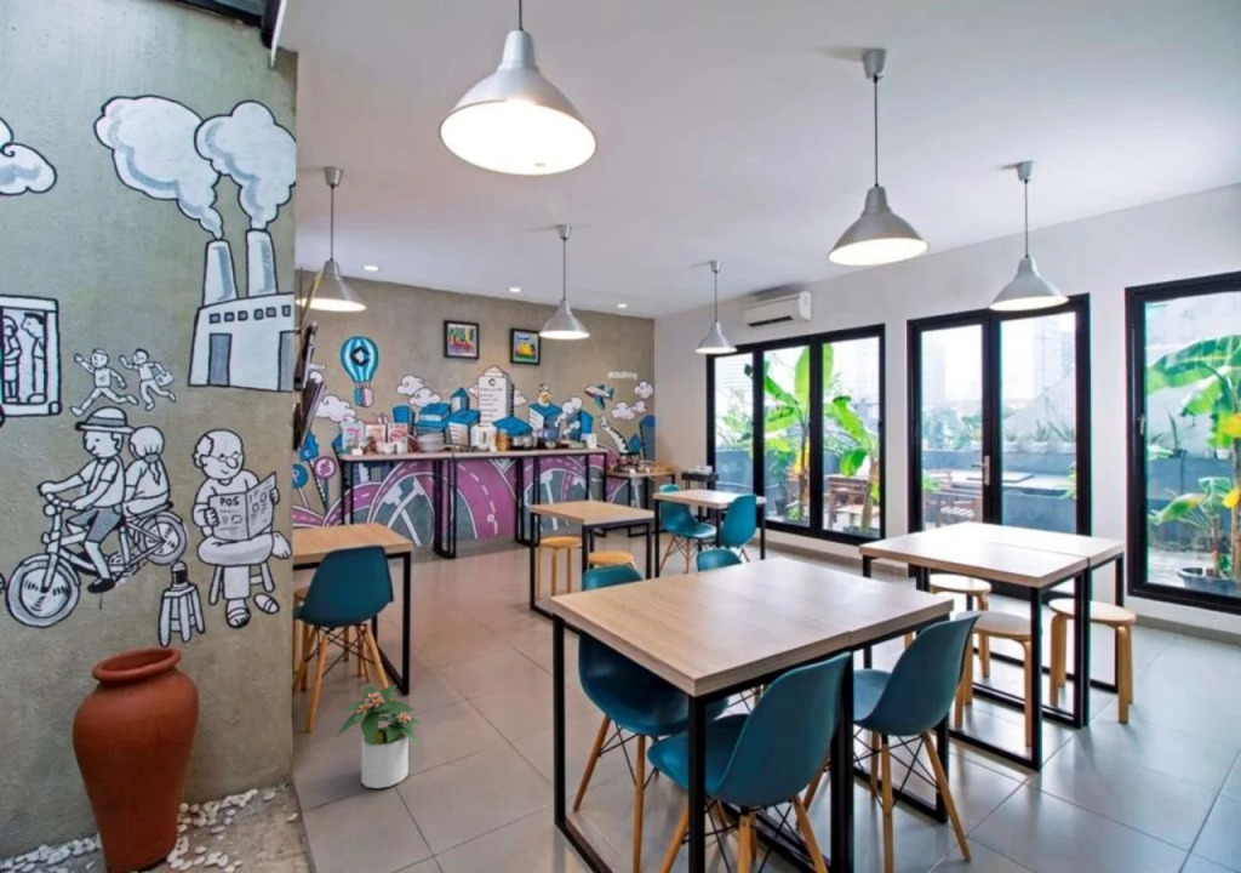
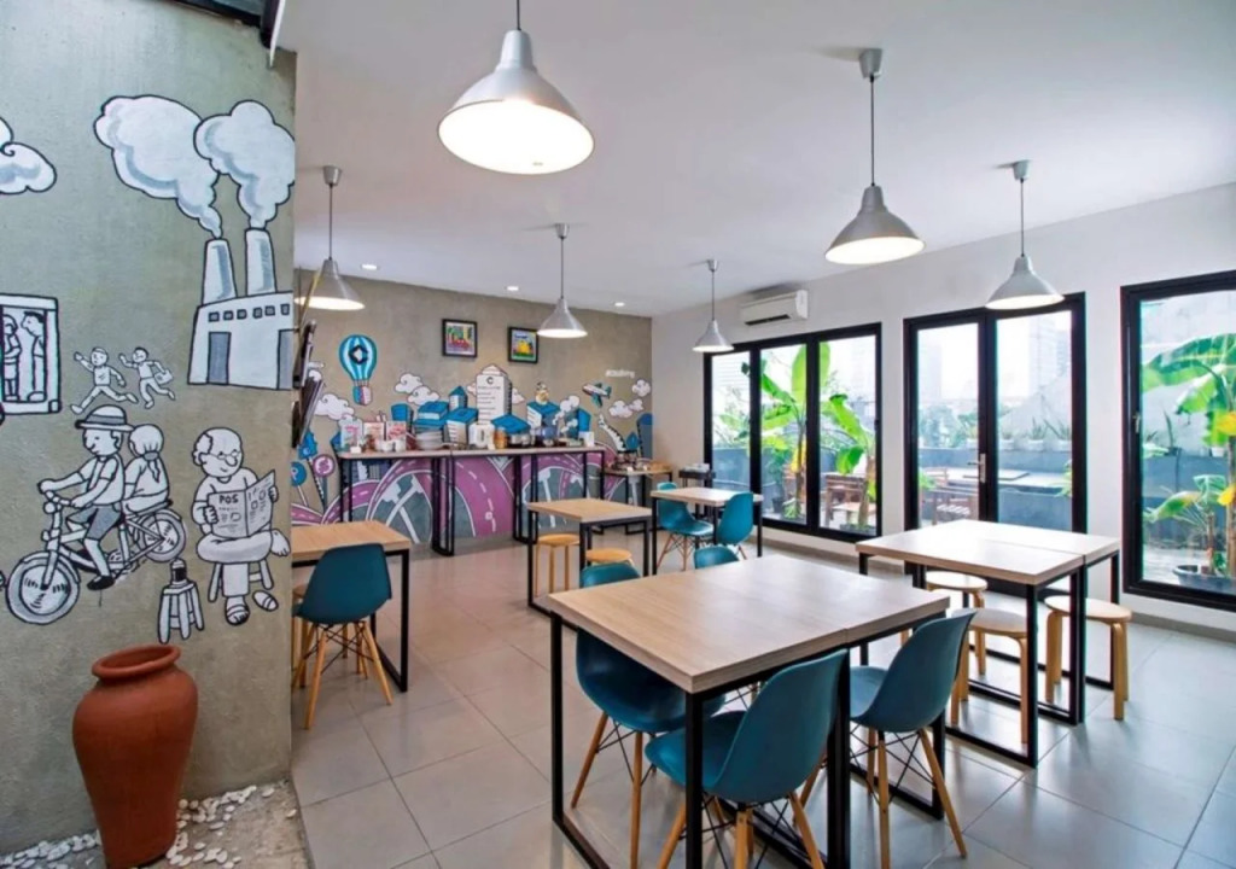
- potted plant [336,684,422,789]
